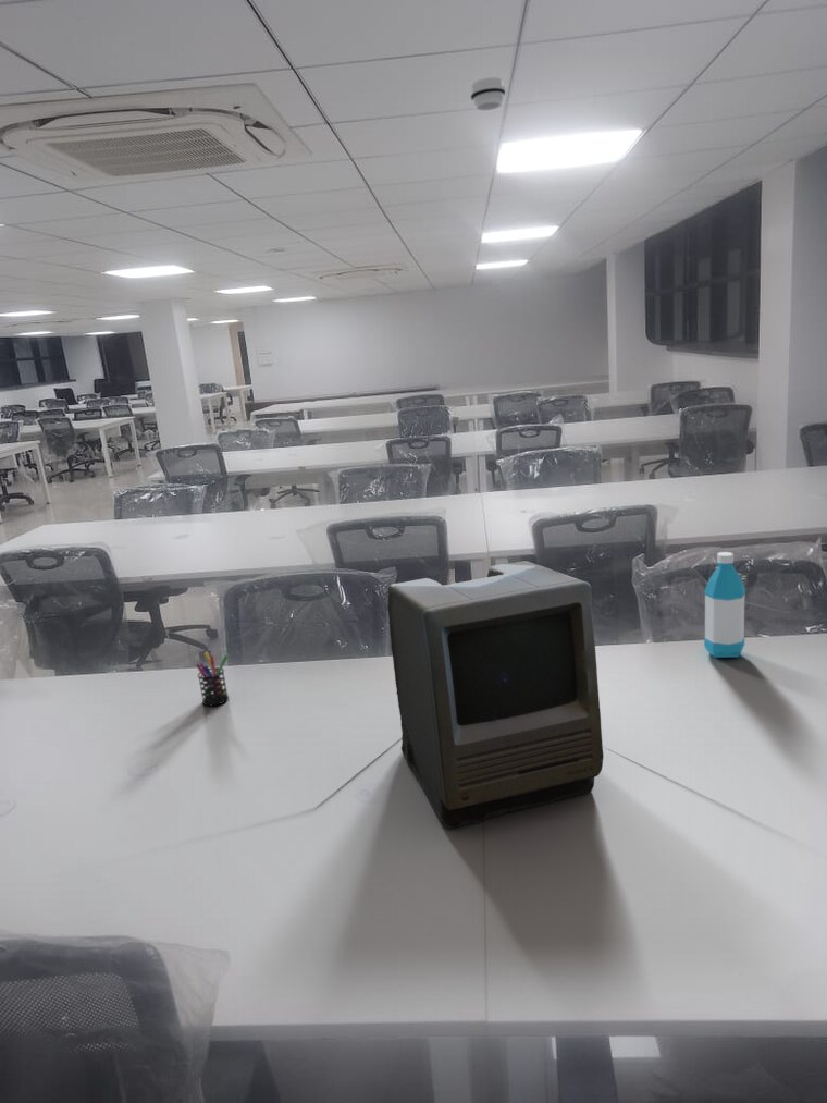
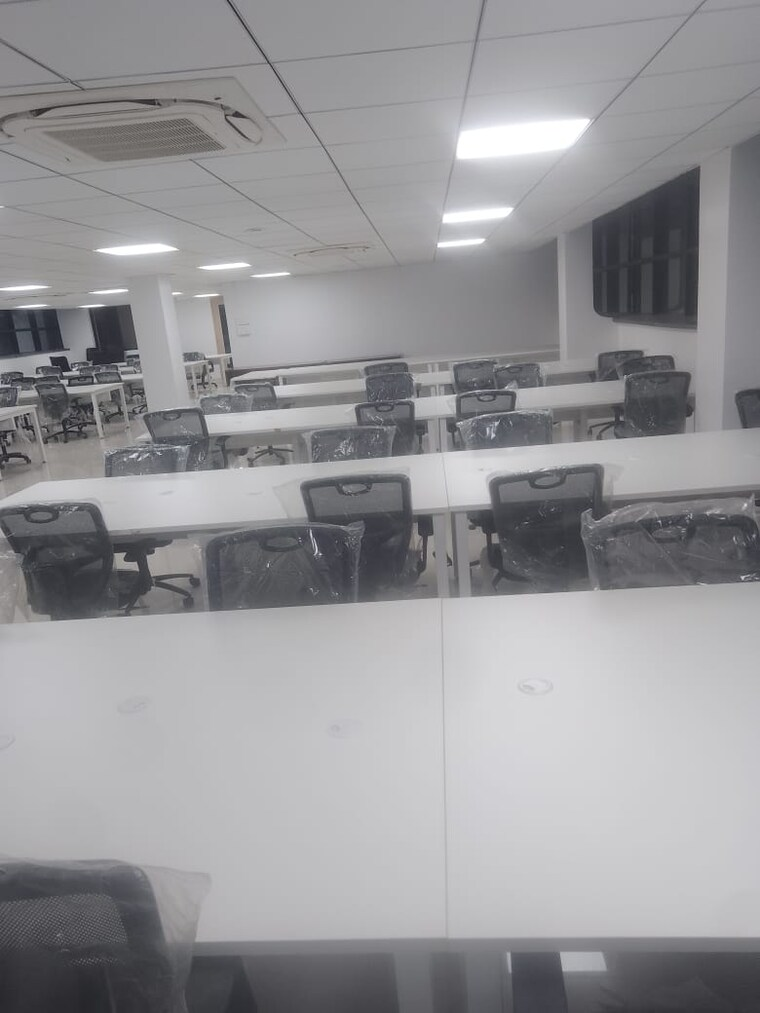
- pen holder [195,650,230,708]
- monitor [386,560,605,829]
- water bottle [703,551,746,659]
- smoke detector [469,76,507,111]
